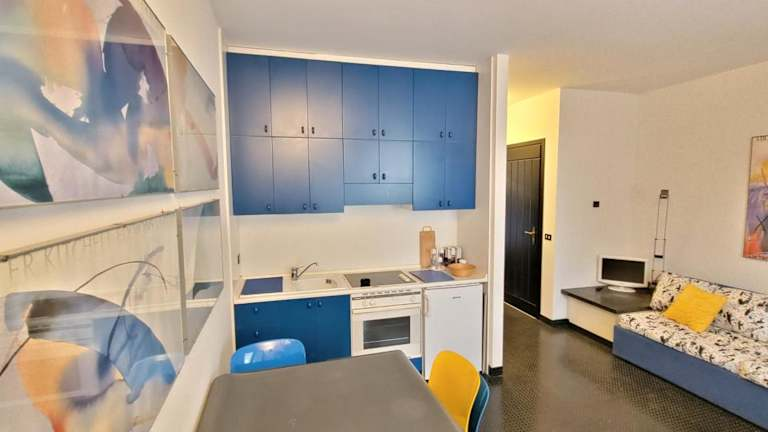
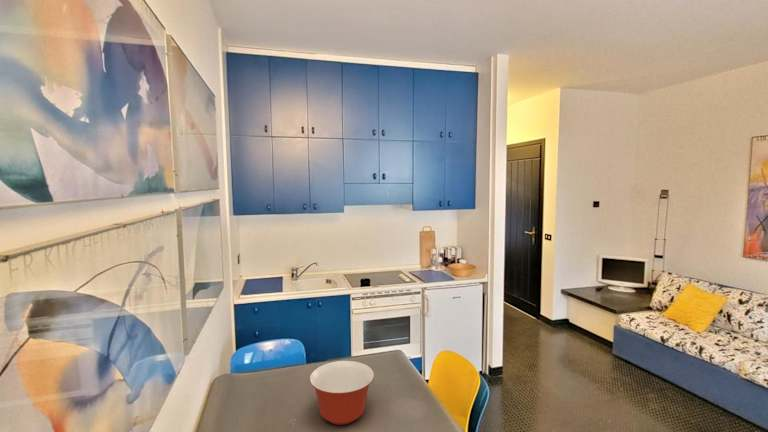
+ mixing bowl [309,360,375,426]
